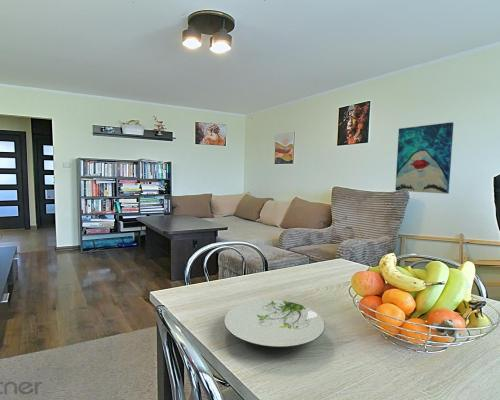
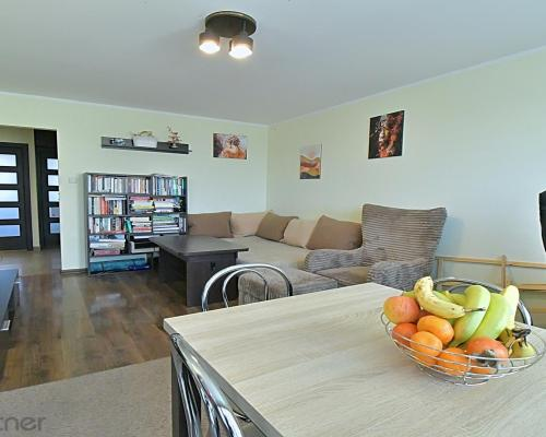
- wall art [394,121,455,195]
- plate [223,299,326,349]
